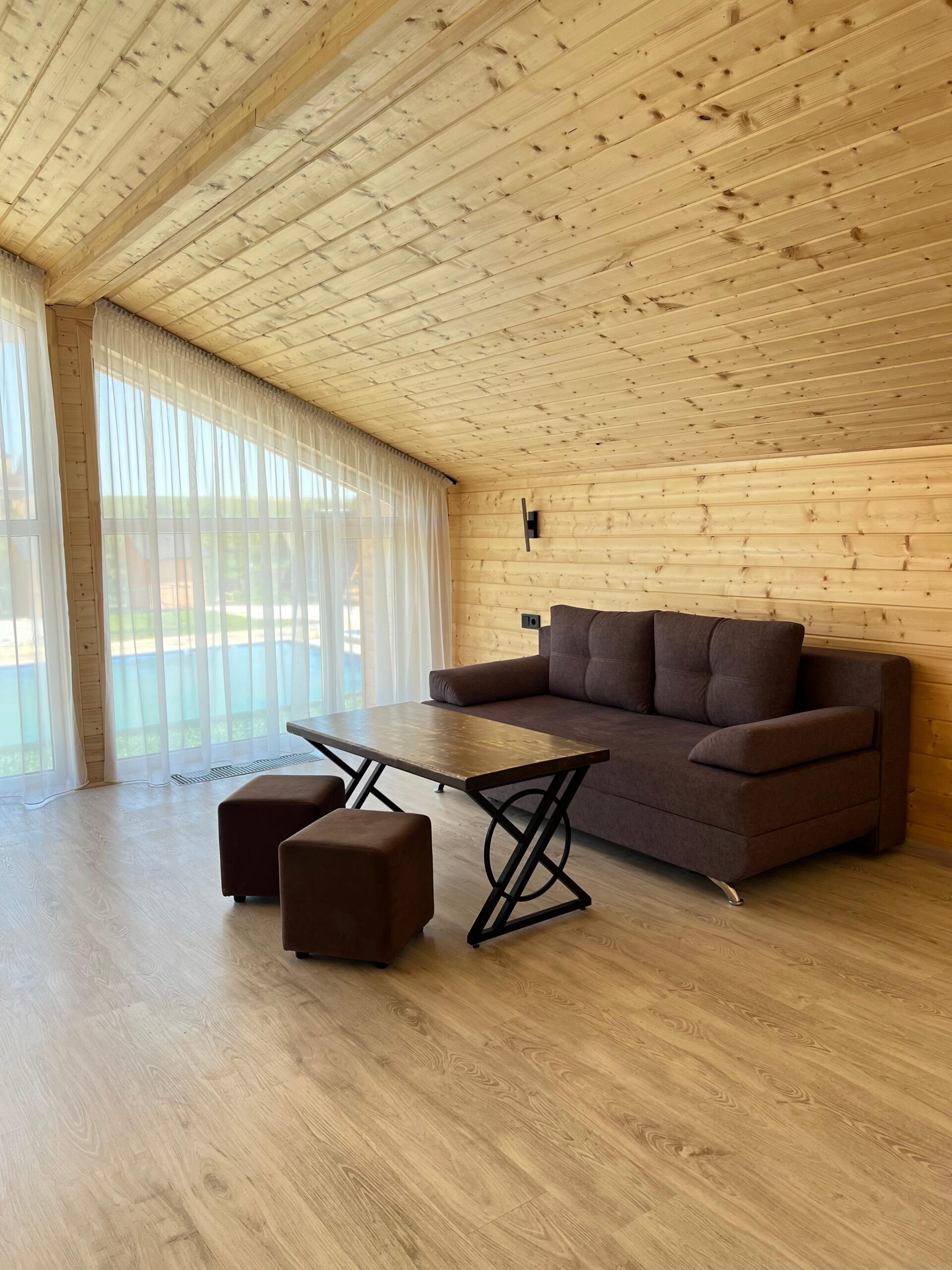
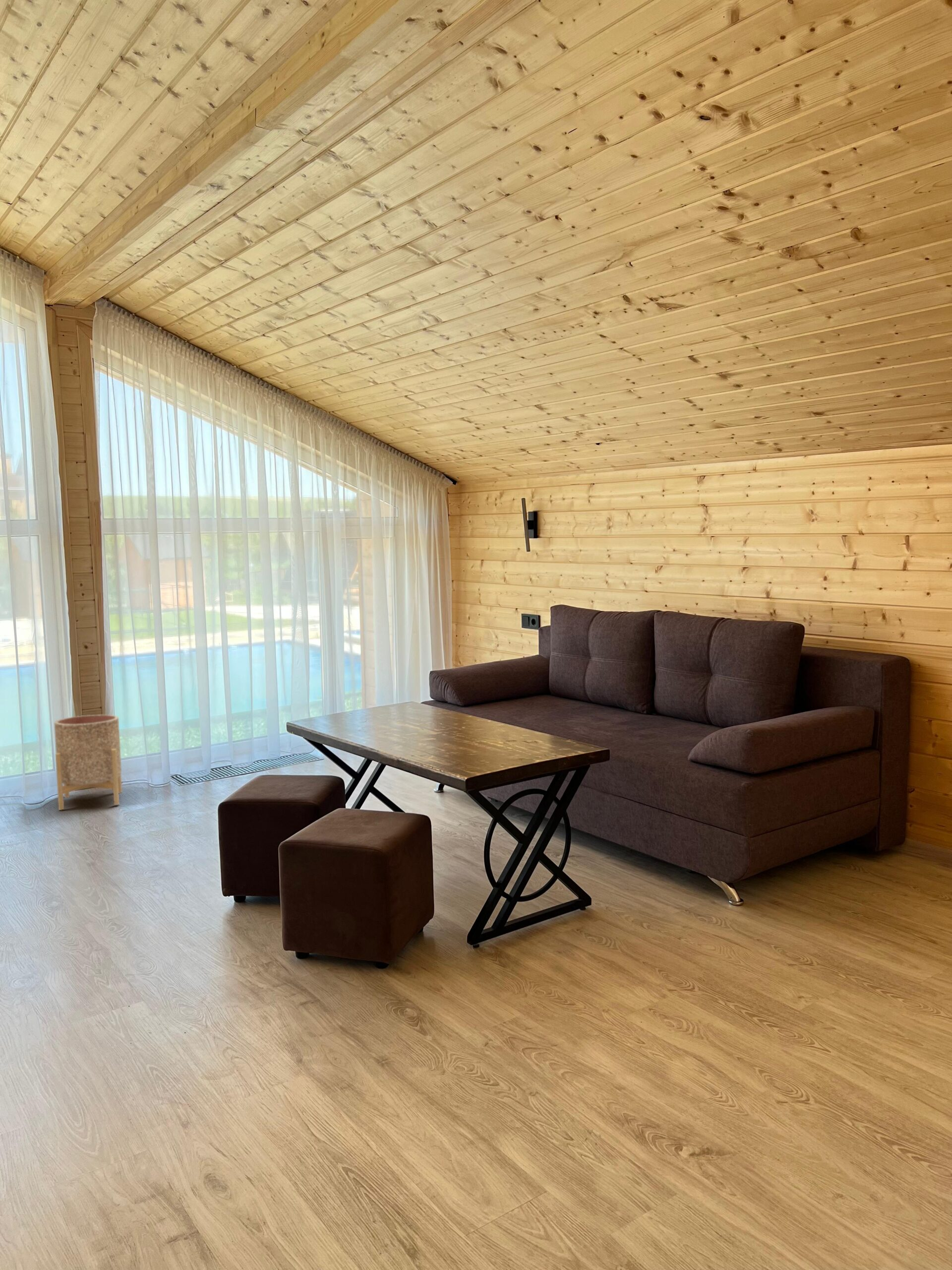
+ planter [54,714,122,811]
